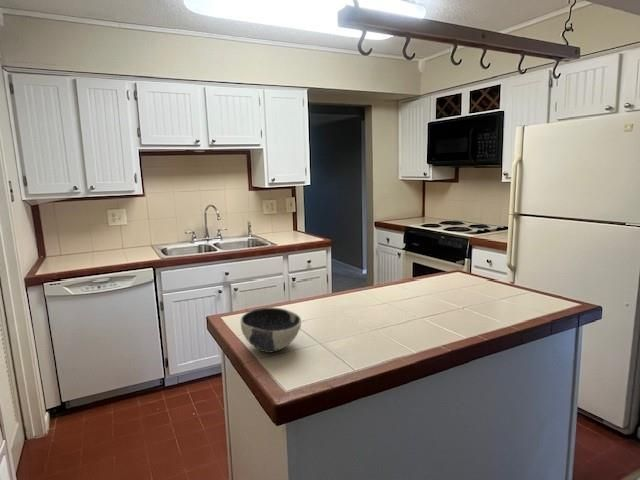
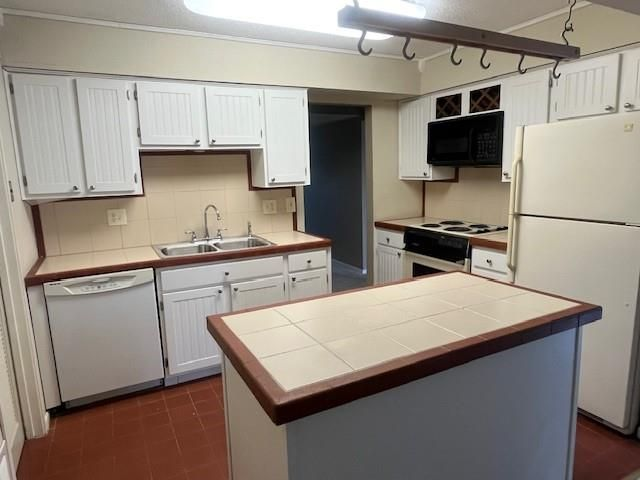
- bowl [240,306,302,354]
